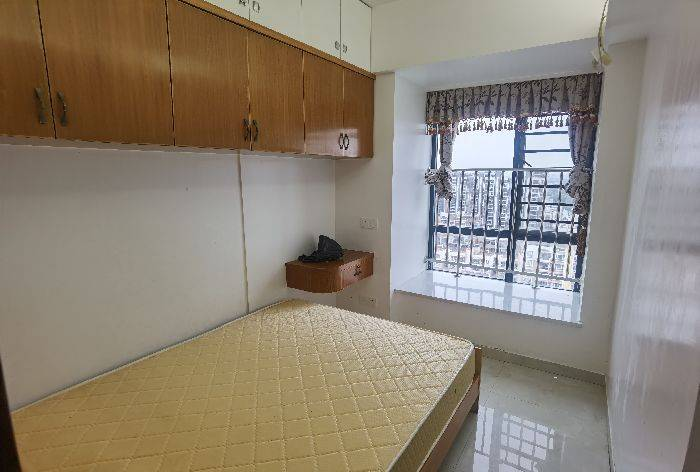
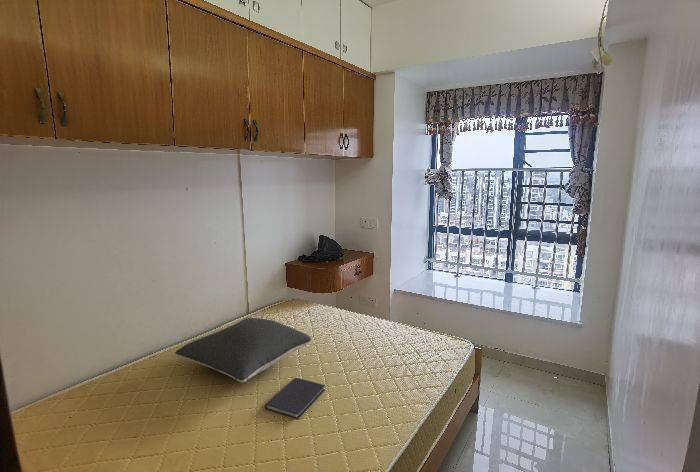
+ diary [264,377,326,420]
+ pillow [174,317,312,384]
